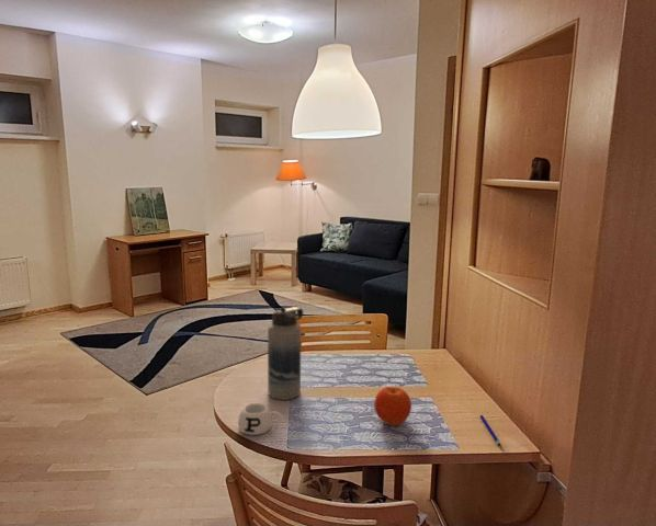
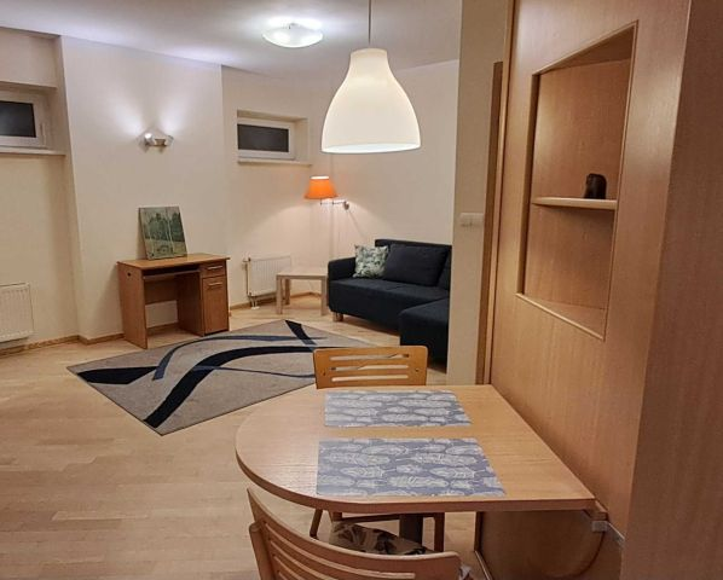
- pen [479,414,501,447]
- mug [237,402,283,436]
- fruit [373,386,412,426]
- water bottle [267,306,305,401]
